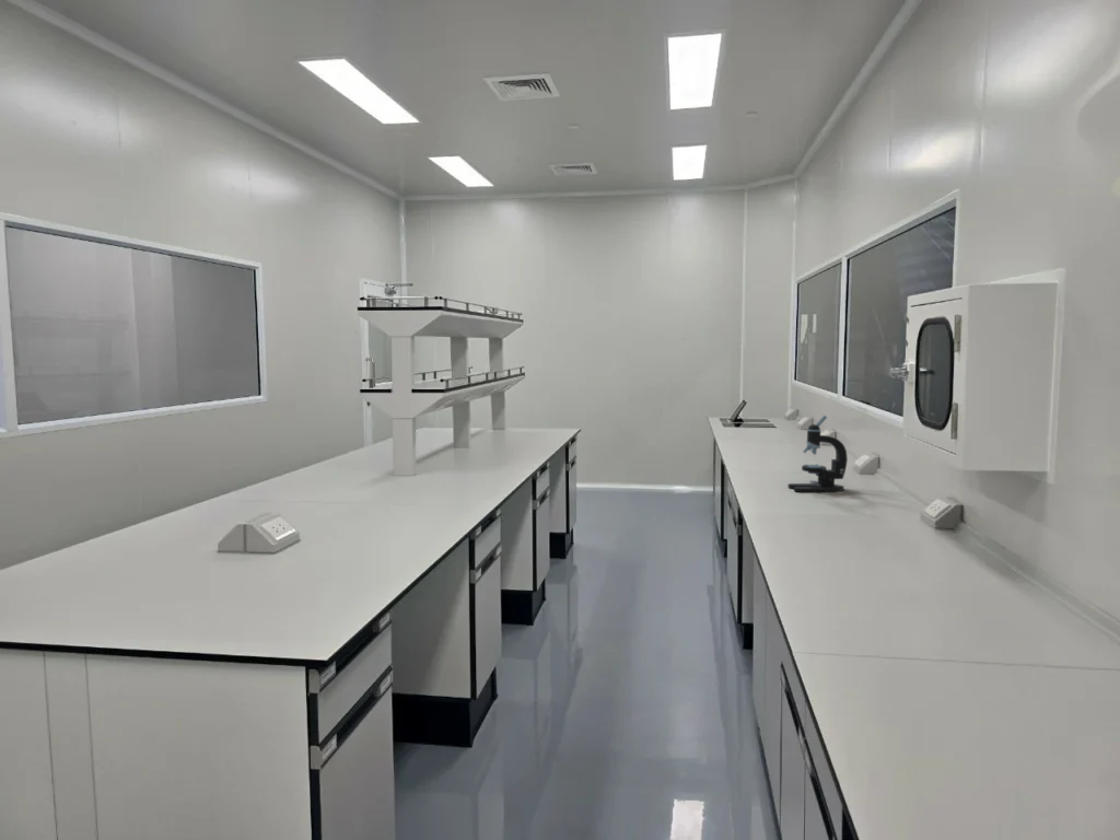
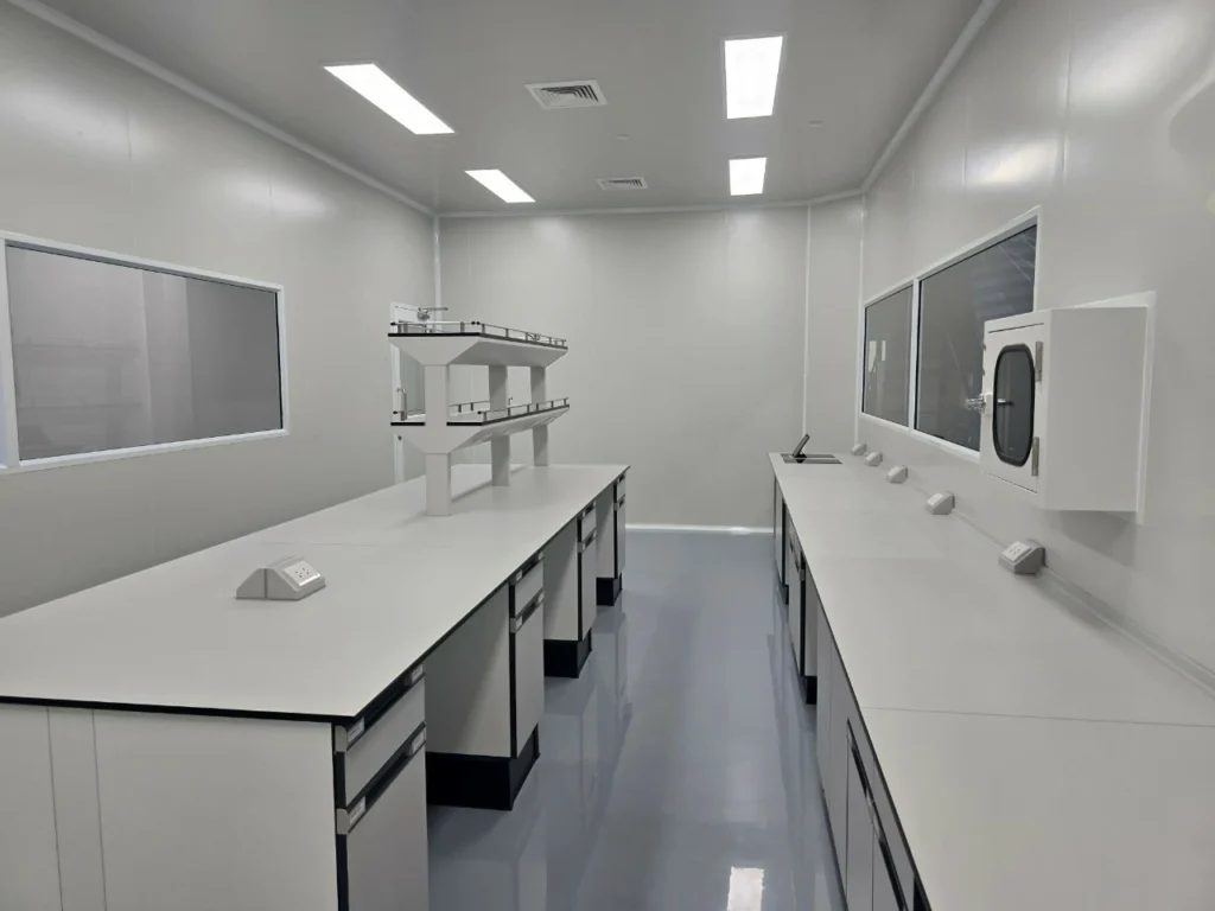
- microscope [786,415,849,492]
